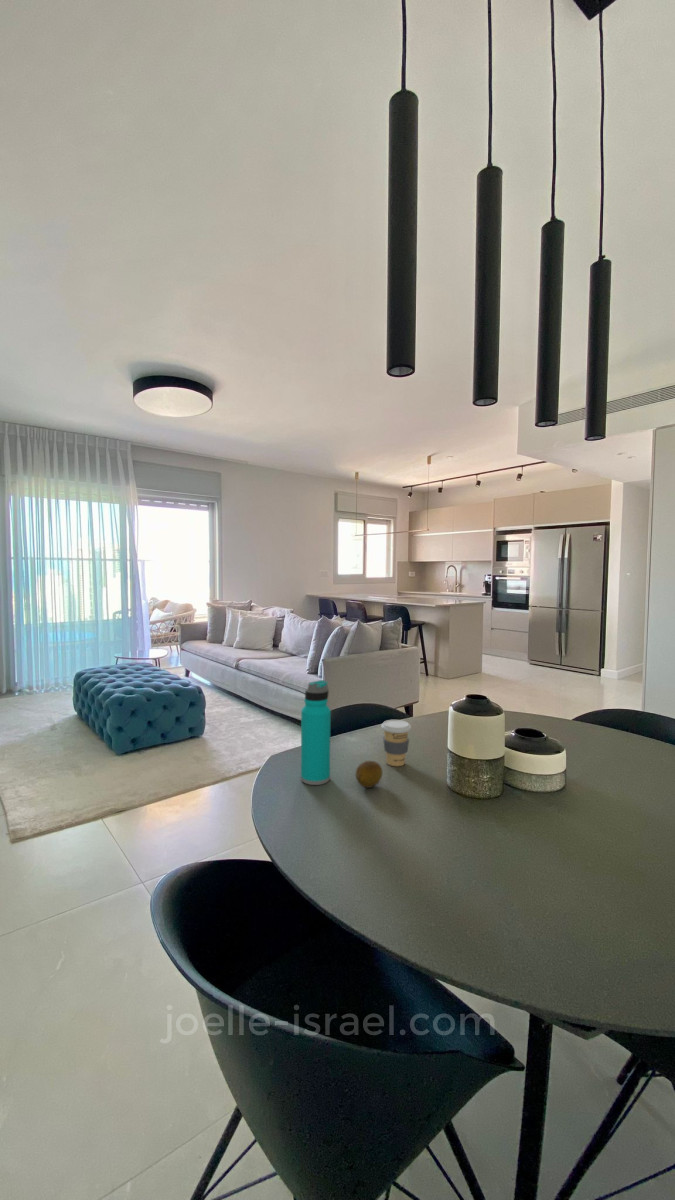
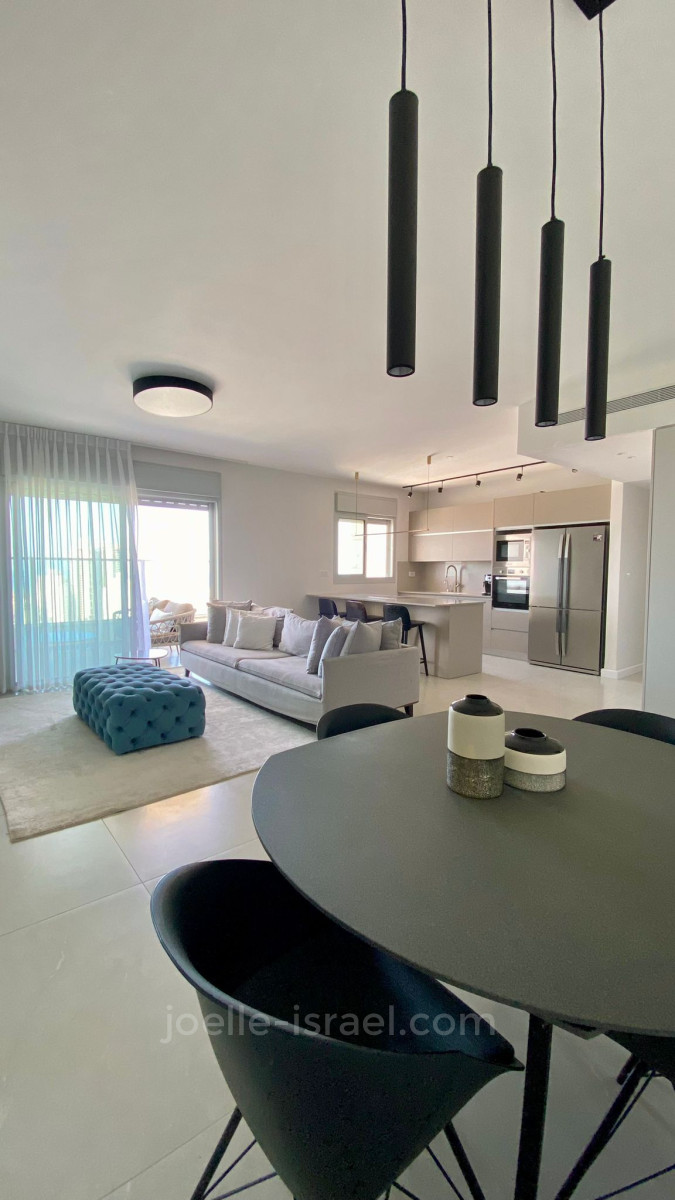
- water bottle [300,679,332,786]
- coffee cup [380,719,412,767]
- fruit [355,760,383,789]
